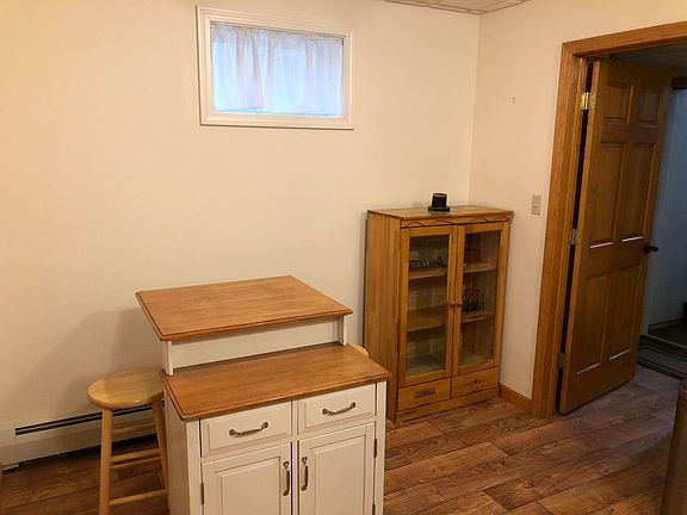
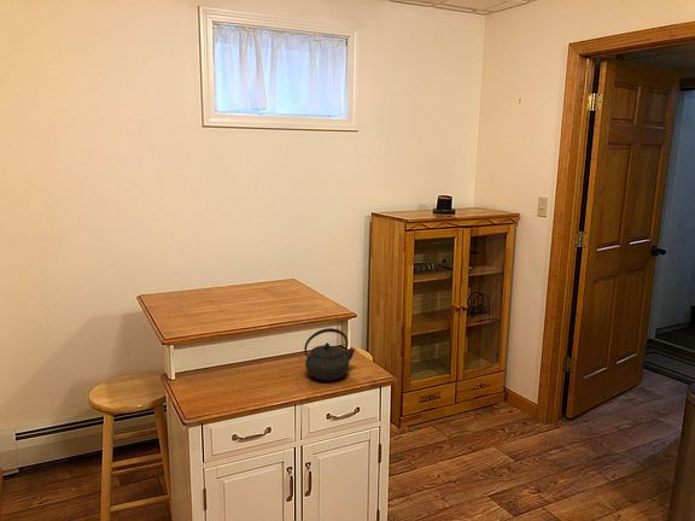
+ kettle [303,327,356,382]
